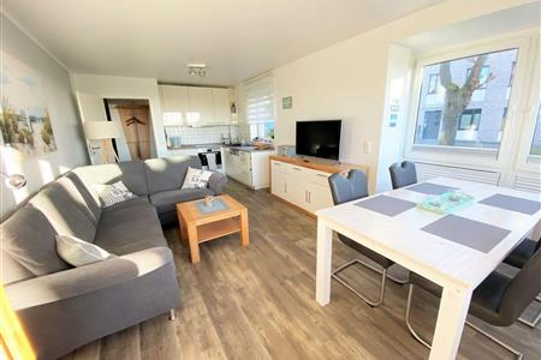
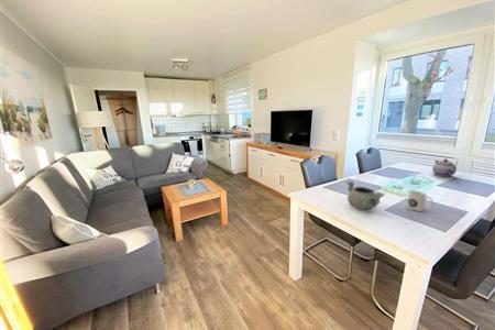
+ mug [406,190,435,212]
+ teapot [431,158,458,178]
+ decorative bowl [345,180,385,210]
